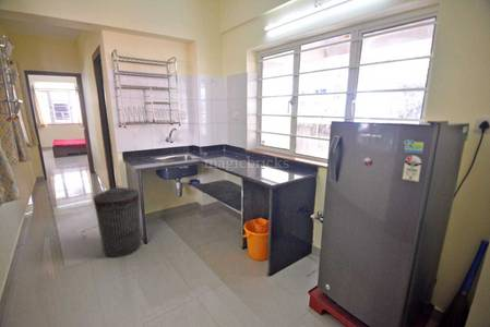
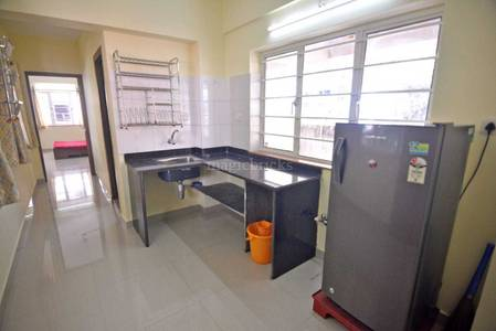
- trash can [93,184,142,258]
